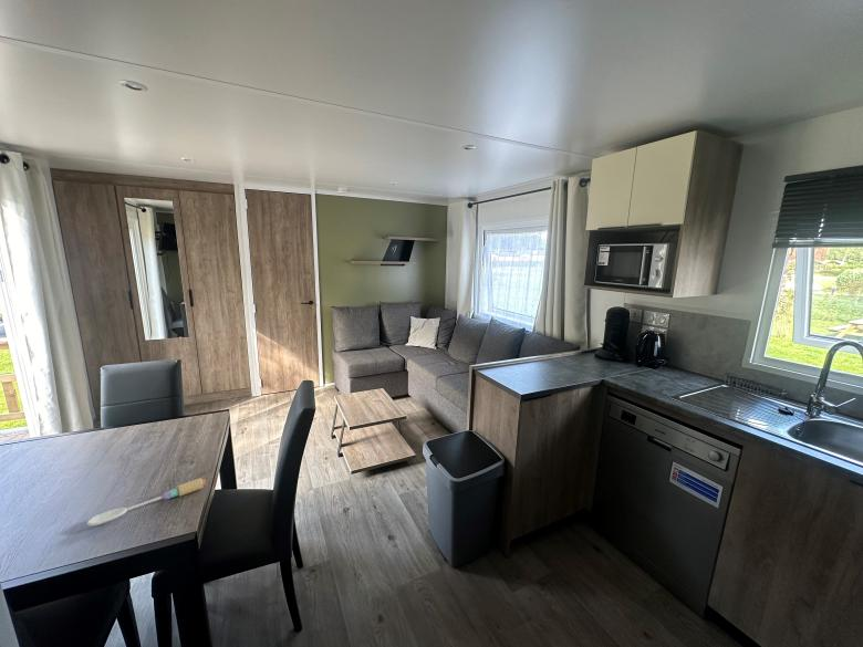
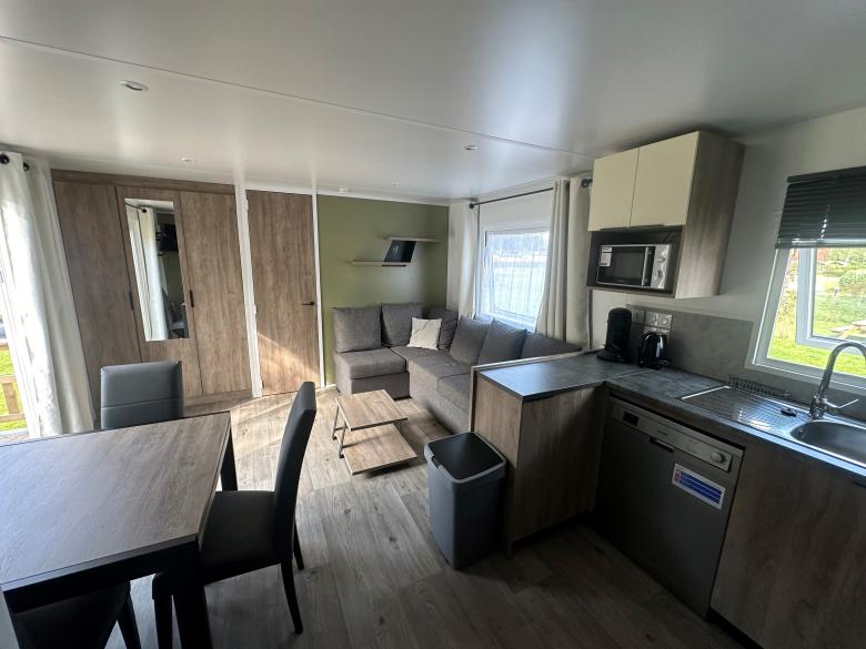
- spoon [86,477,207,528]
